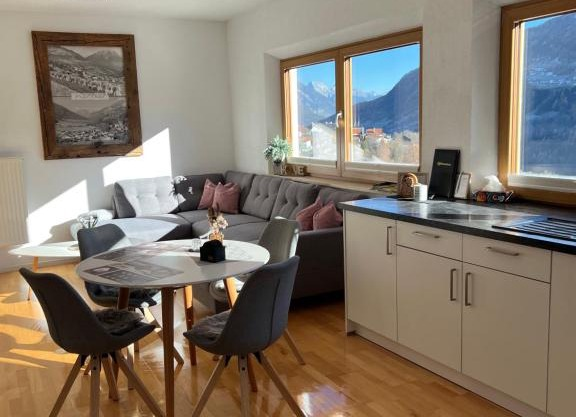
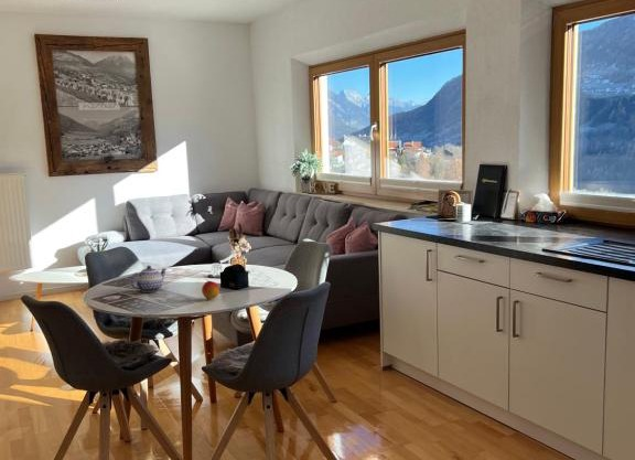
+ teapot [129,265,168,293]
+ peach [201,280,220,301]
